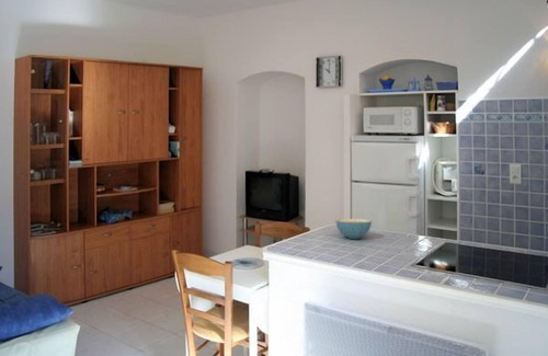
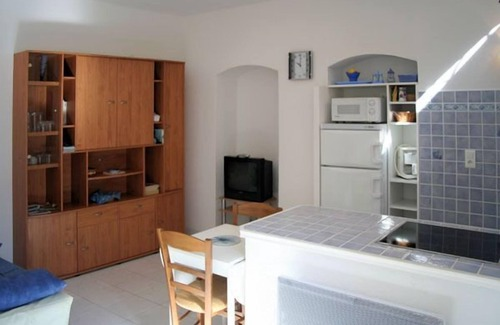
- cereal bowl [334,218,373,240]
